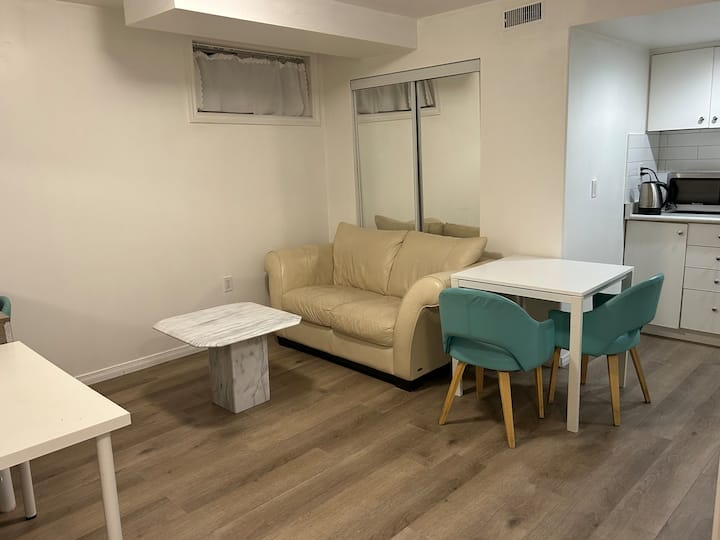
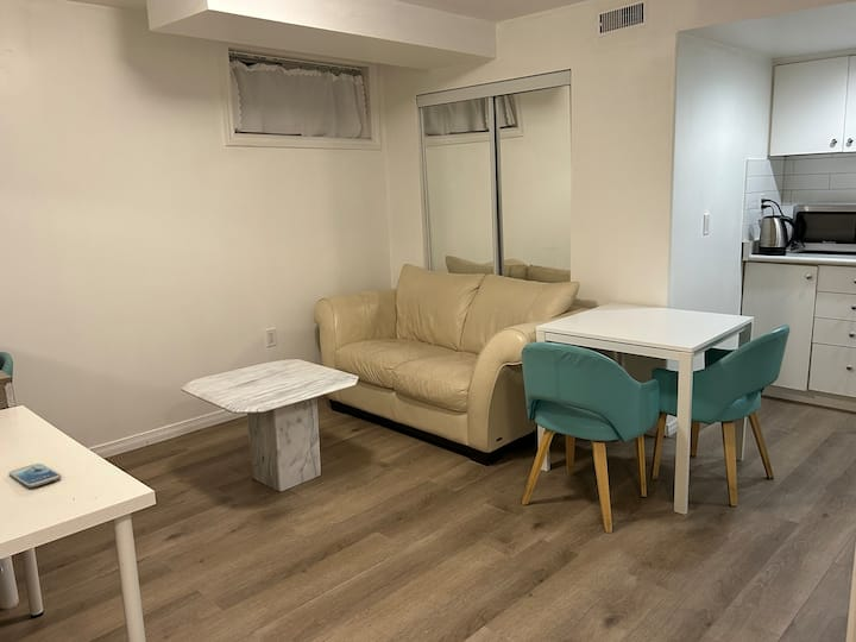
+ smartphone [8,462,62,489]
